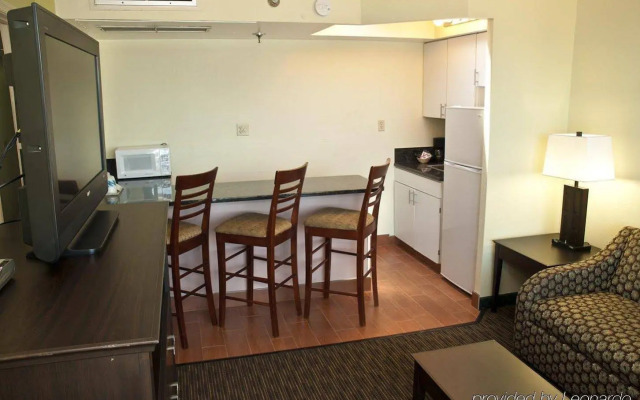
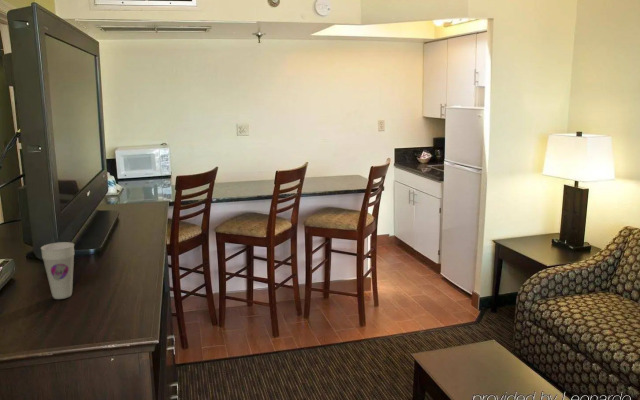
+ cup [40,241,75,300]
